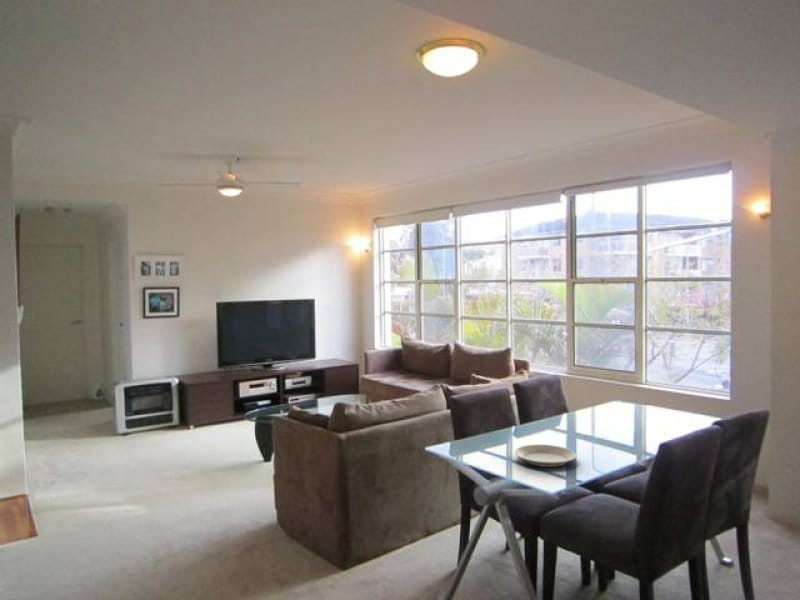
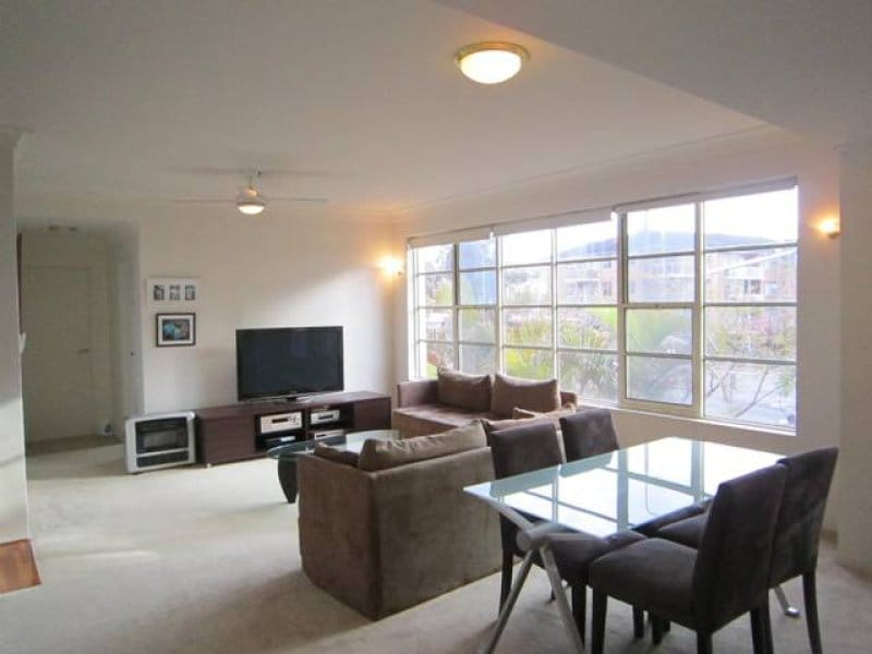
- plate [514,444,578,468]
